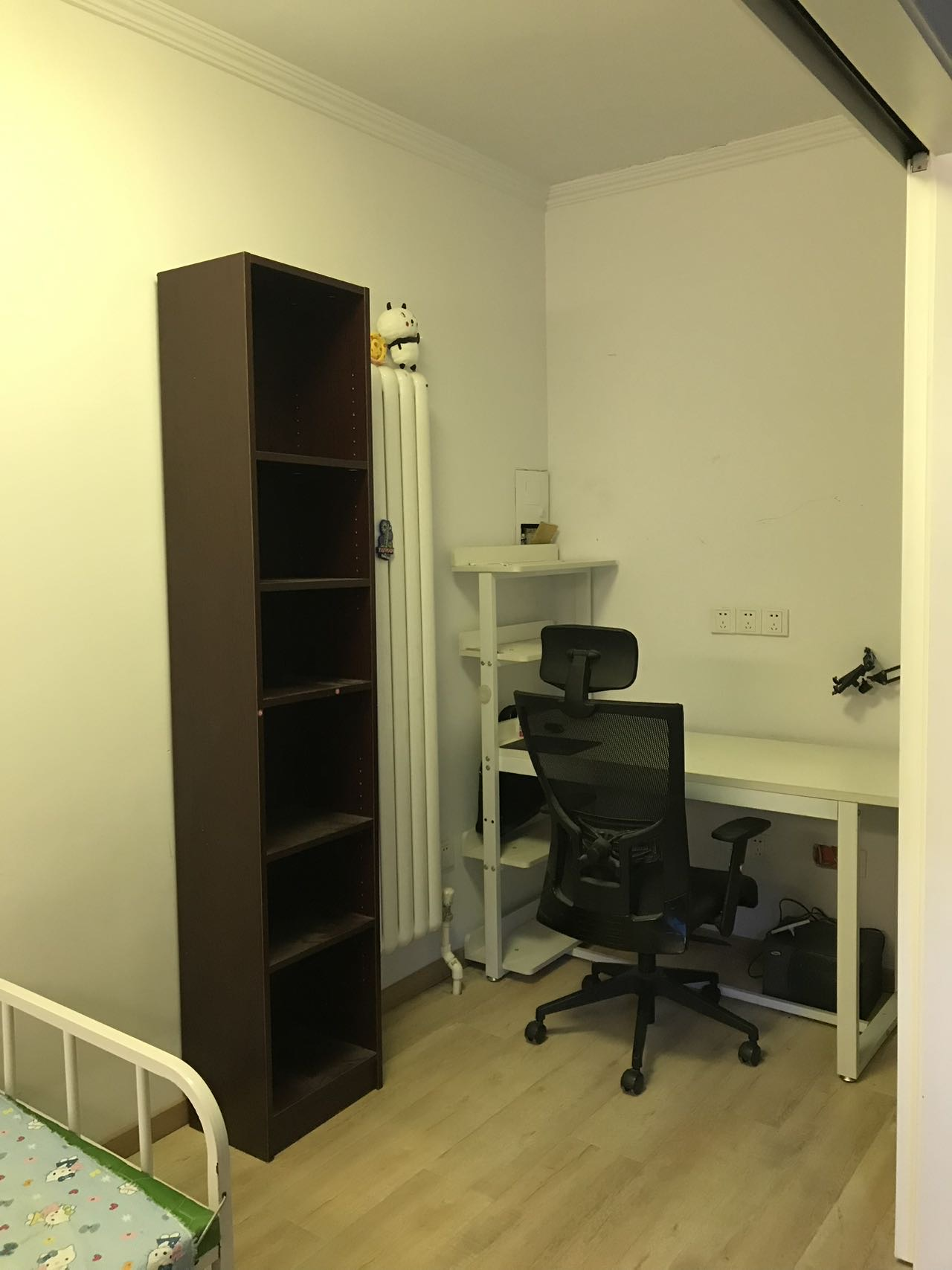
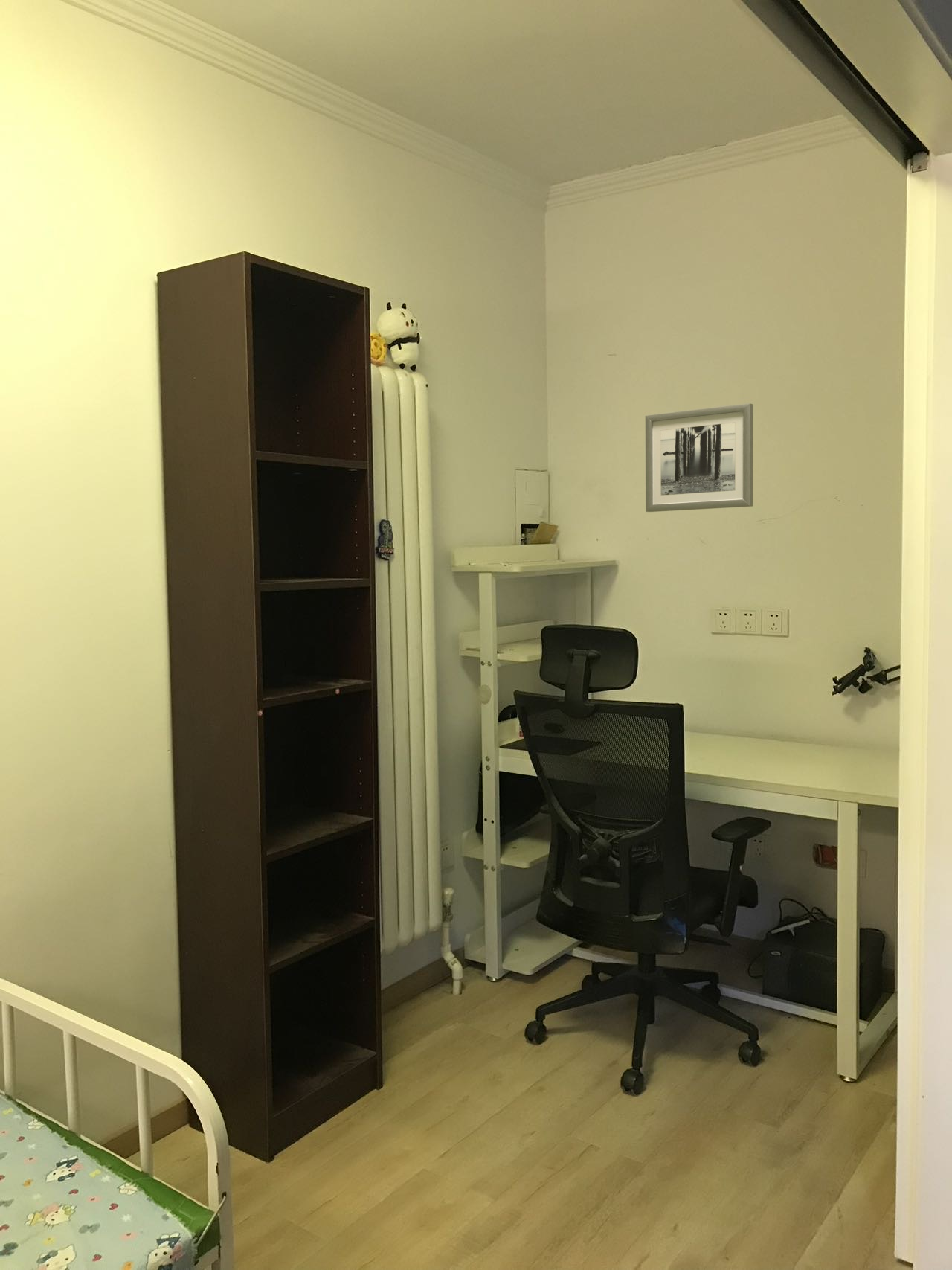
+ wall art [645,403,754,513]
